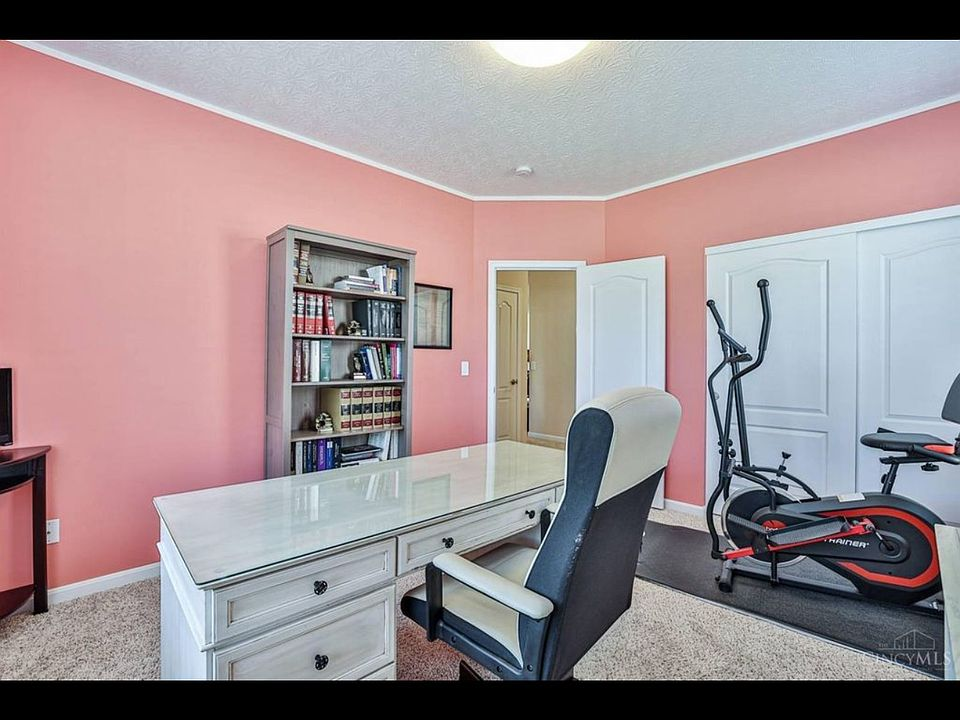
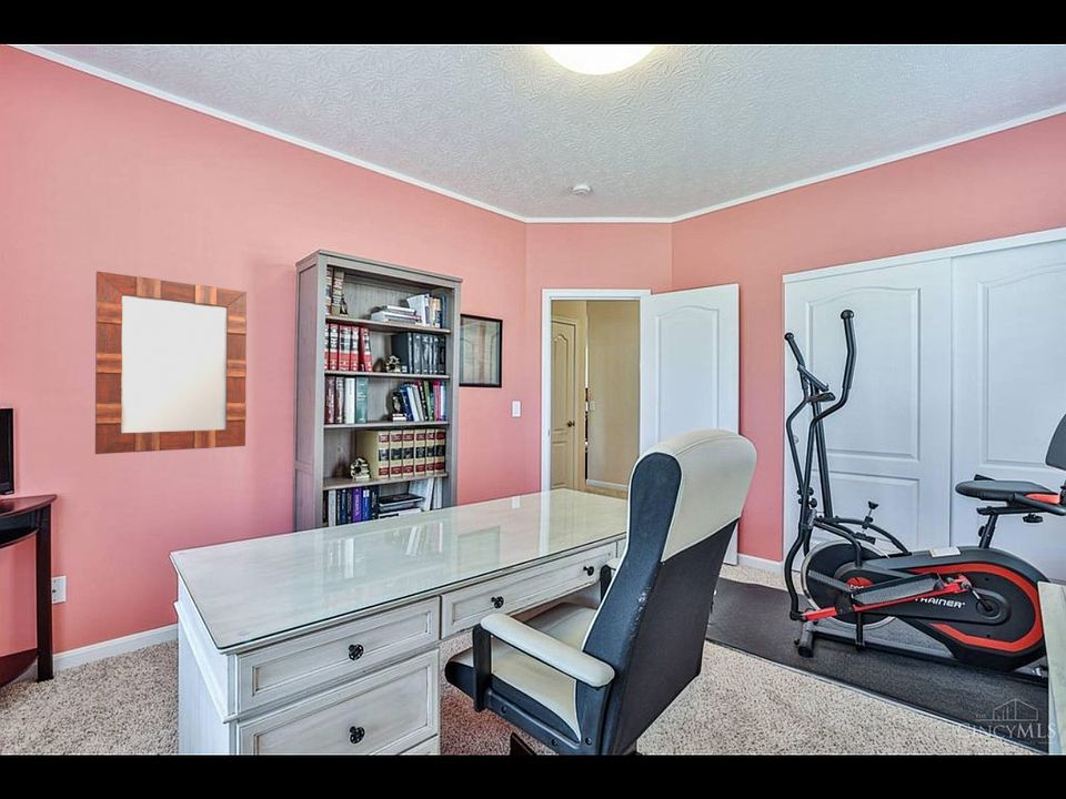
+ home mirror [94,271,248,455]
